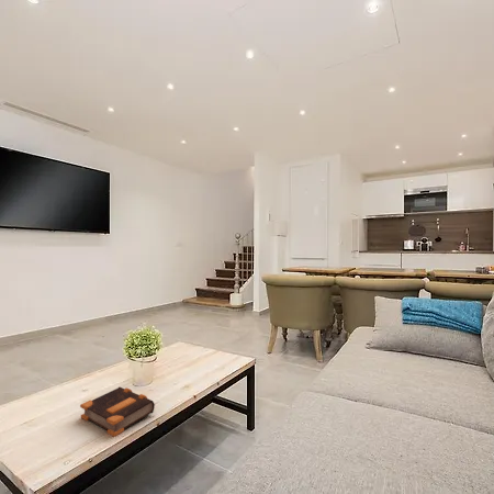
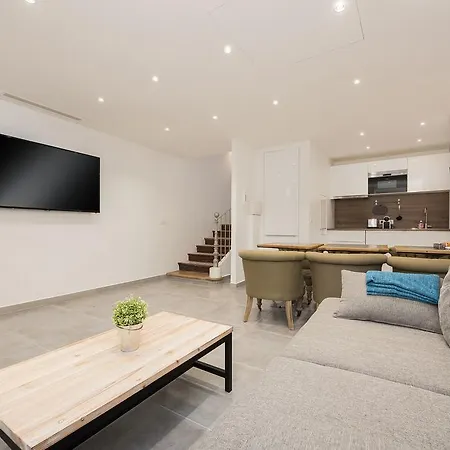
- bible [79,386,156,438]
